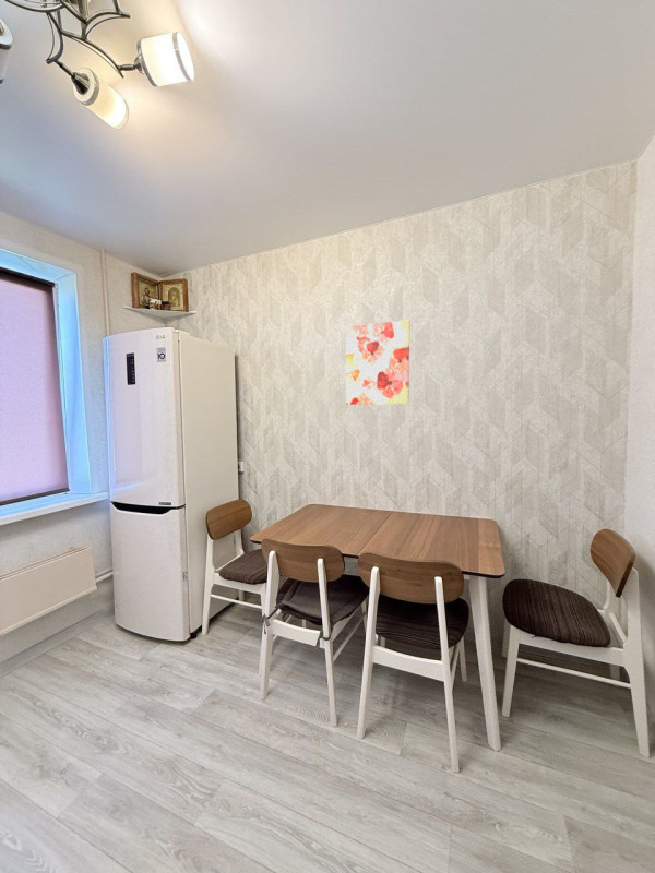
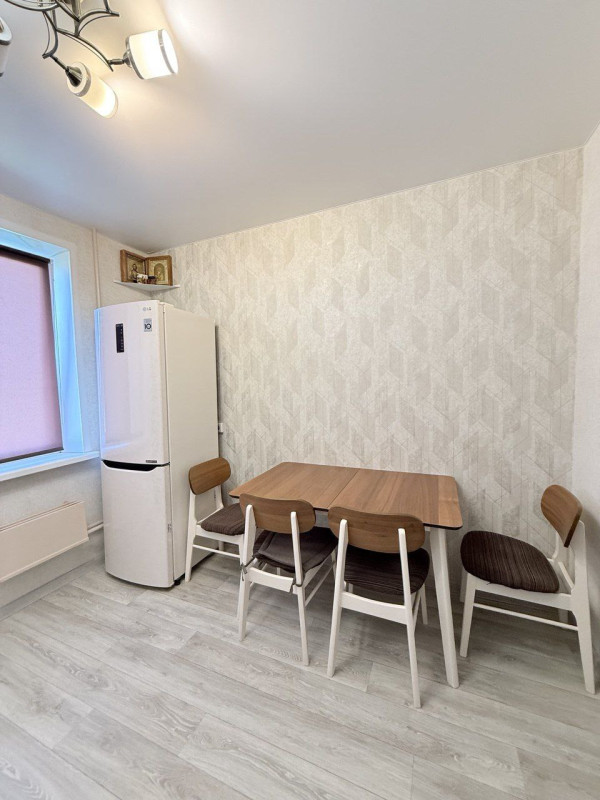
- wall art [345,319,410,406]
